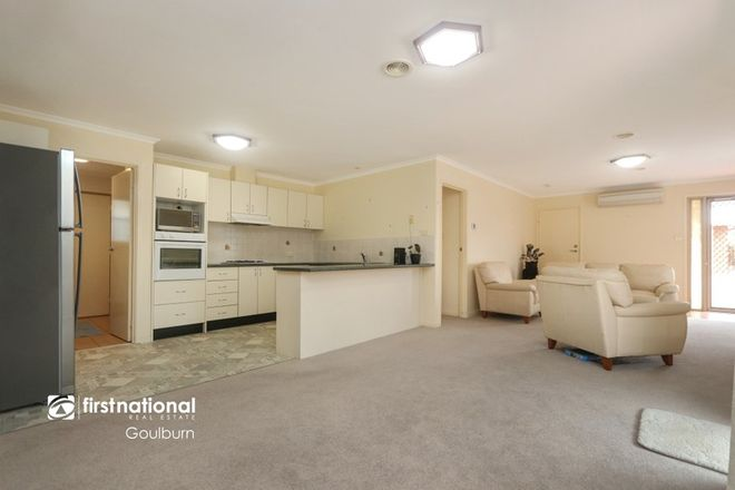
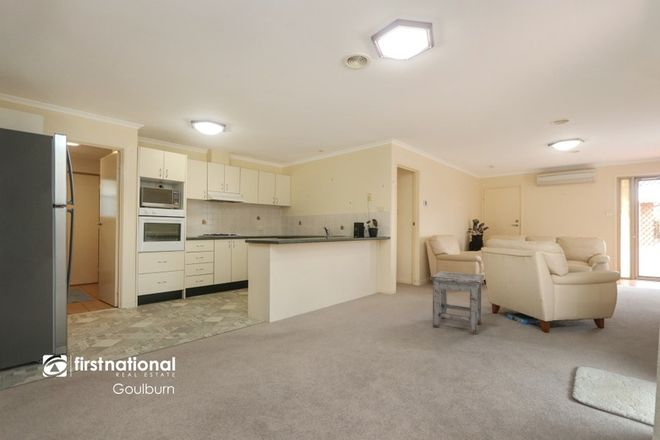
+ stool [429,270,485,336]
